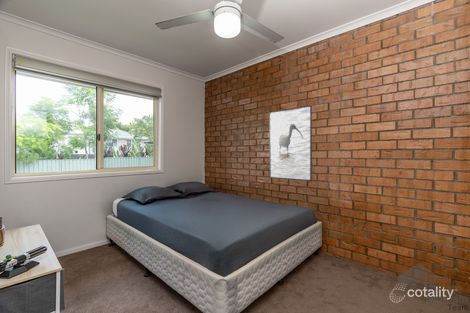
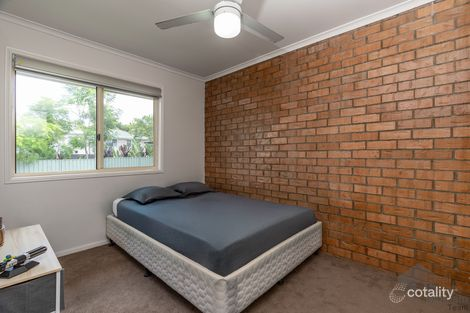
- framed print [268,105,313,182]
